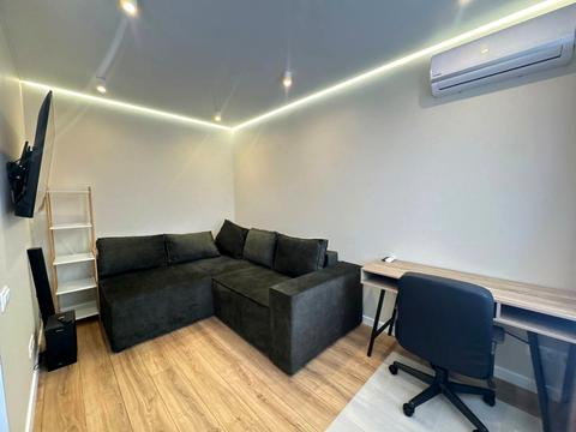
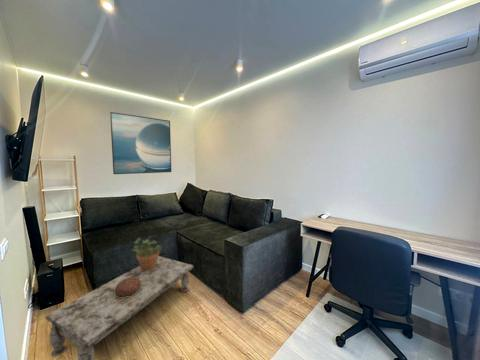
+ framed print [109,111,172,175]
+ decorative bowl [115,277,141,297]
+ coffee table [45,255,194,360]
+ potted plant [131,235,164,271]
